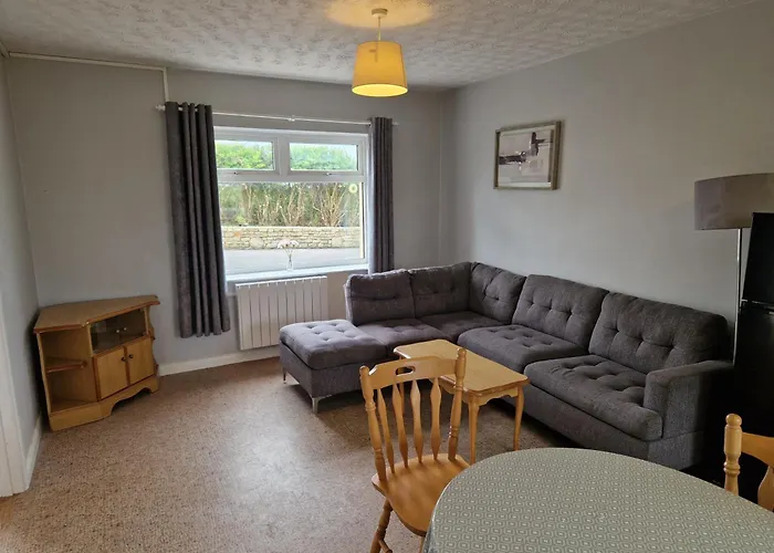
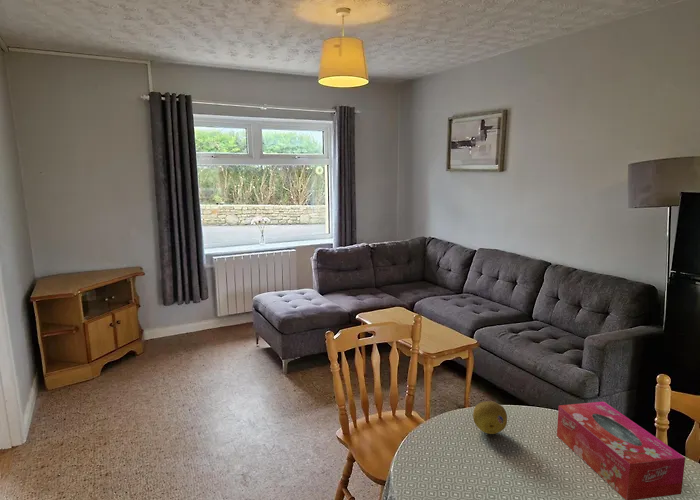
+ tissue box [556,400,686,500]
+ fruit [472,400,508,435]
